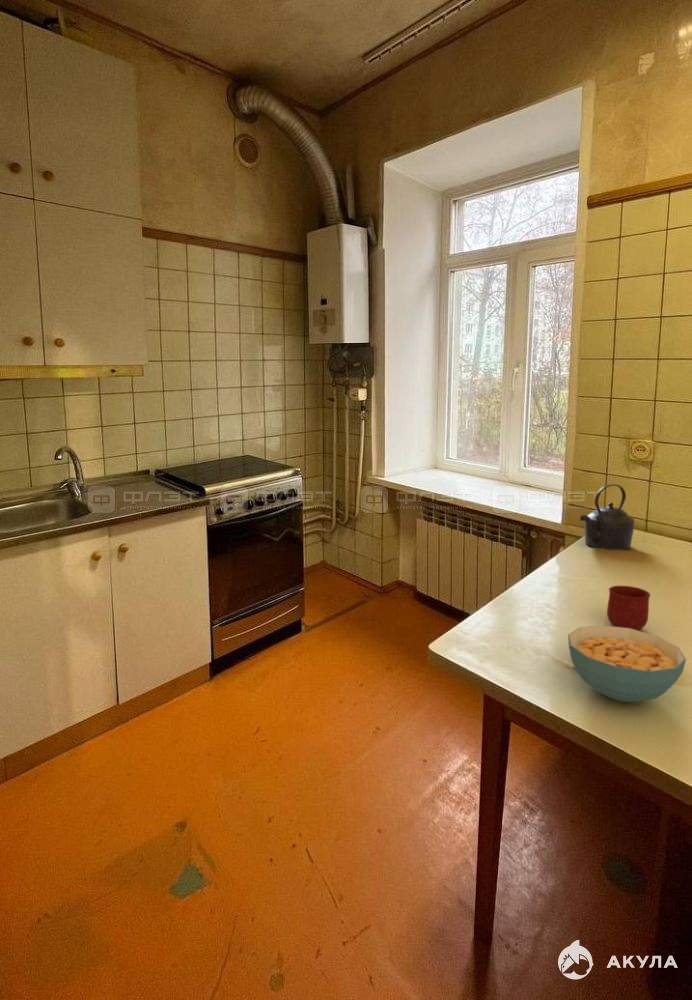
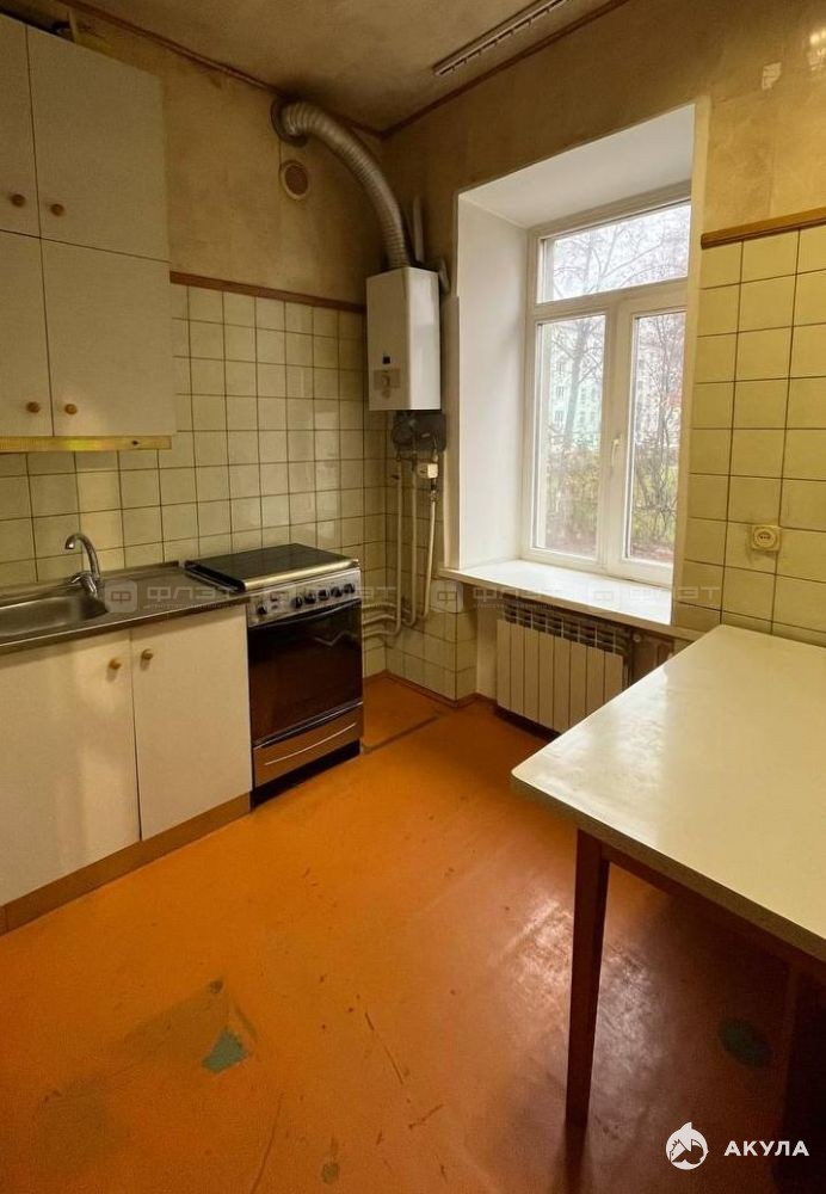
- mug [606,585,651,631]
- cereal bowl [567,624,687,703]
- kettle [579,483,636,551]
